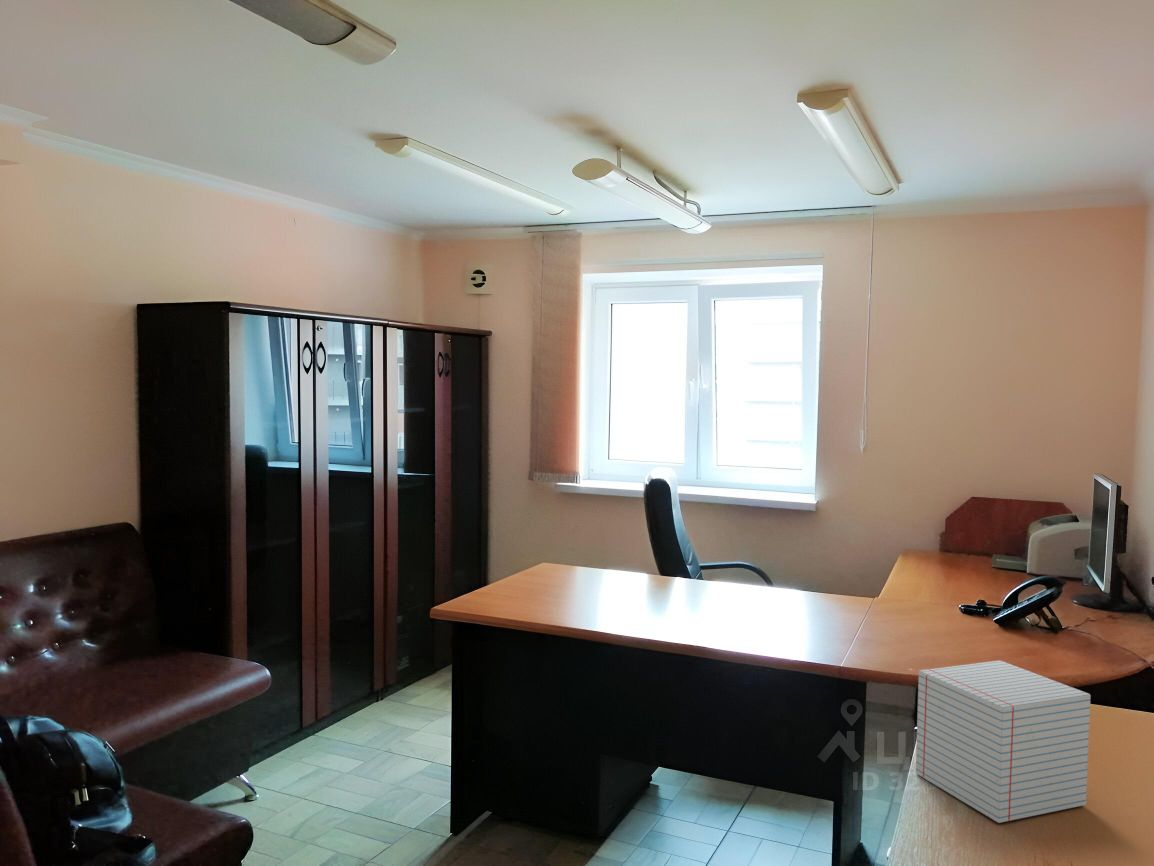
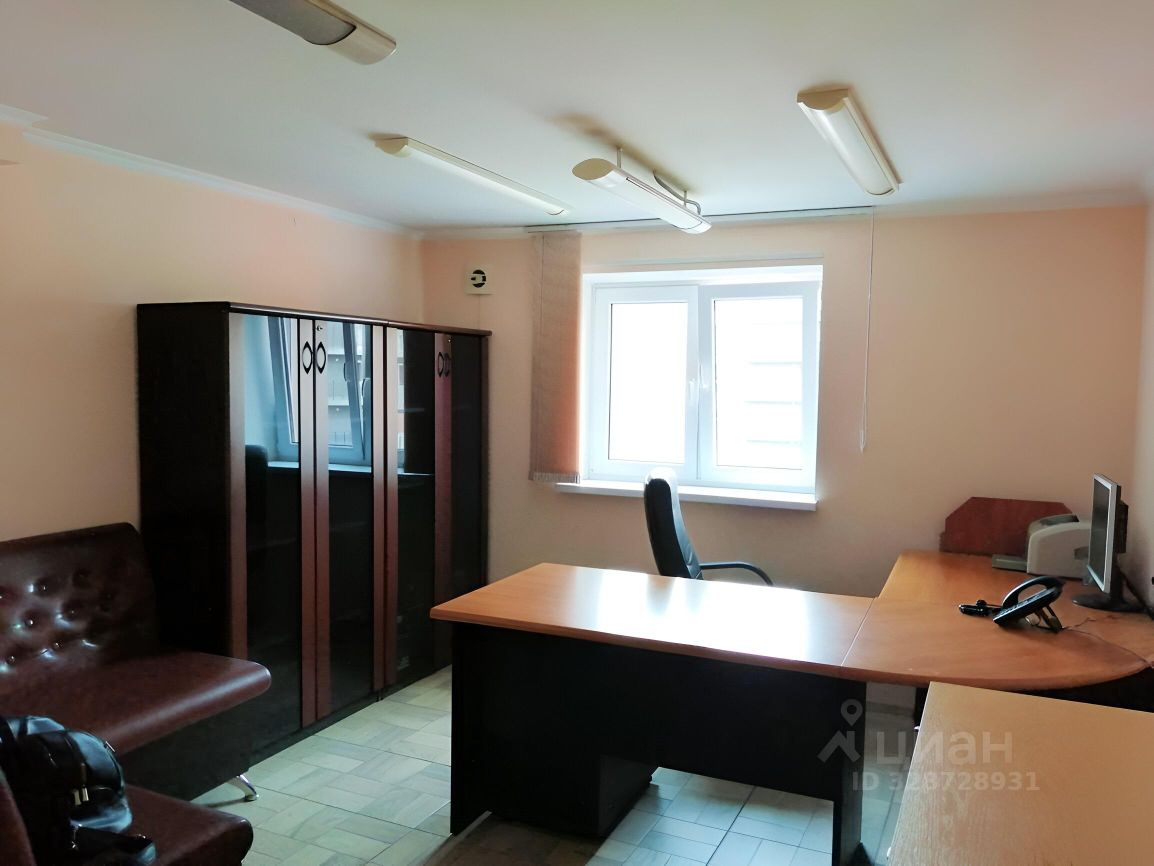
- notepad [915,659,1092,824]
